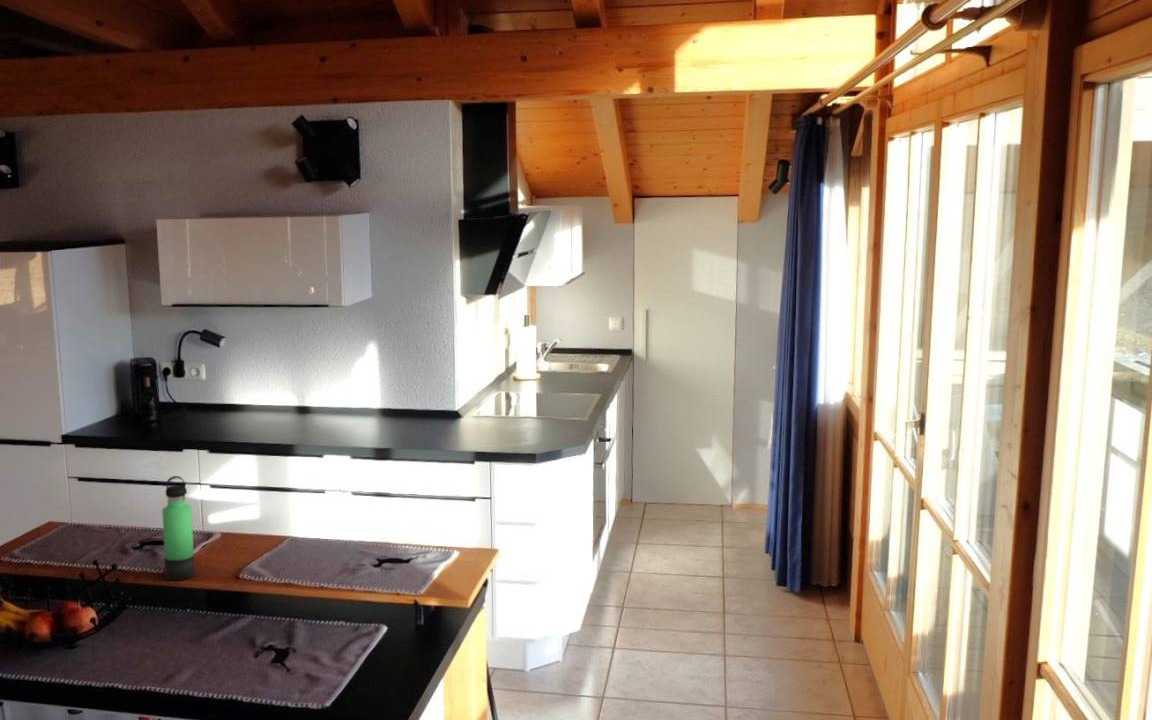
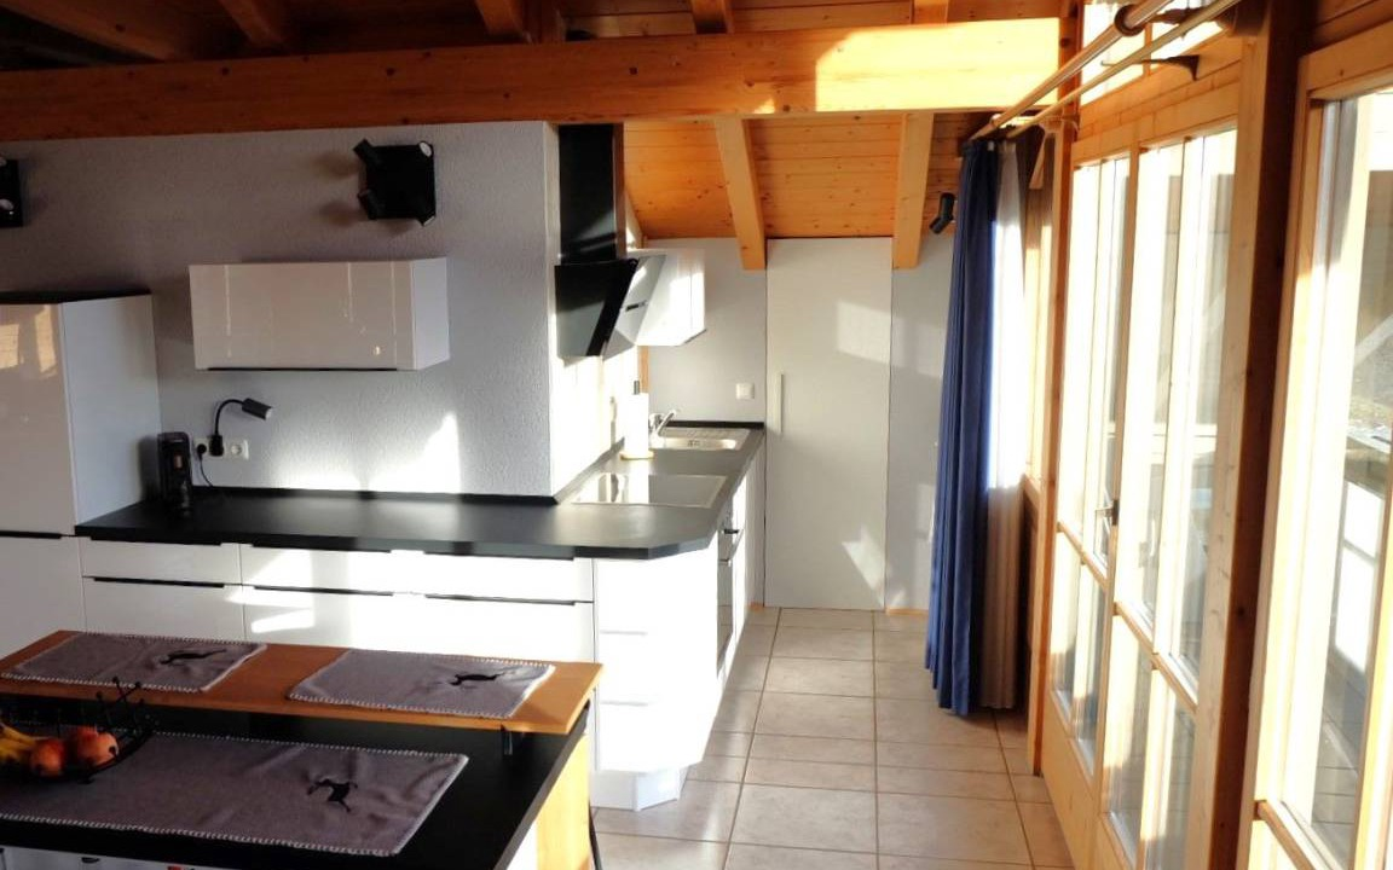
- thermos bottle [161,475,196,581]
